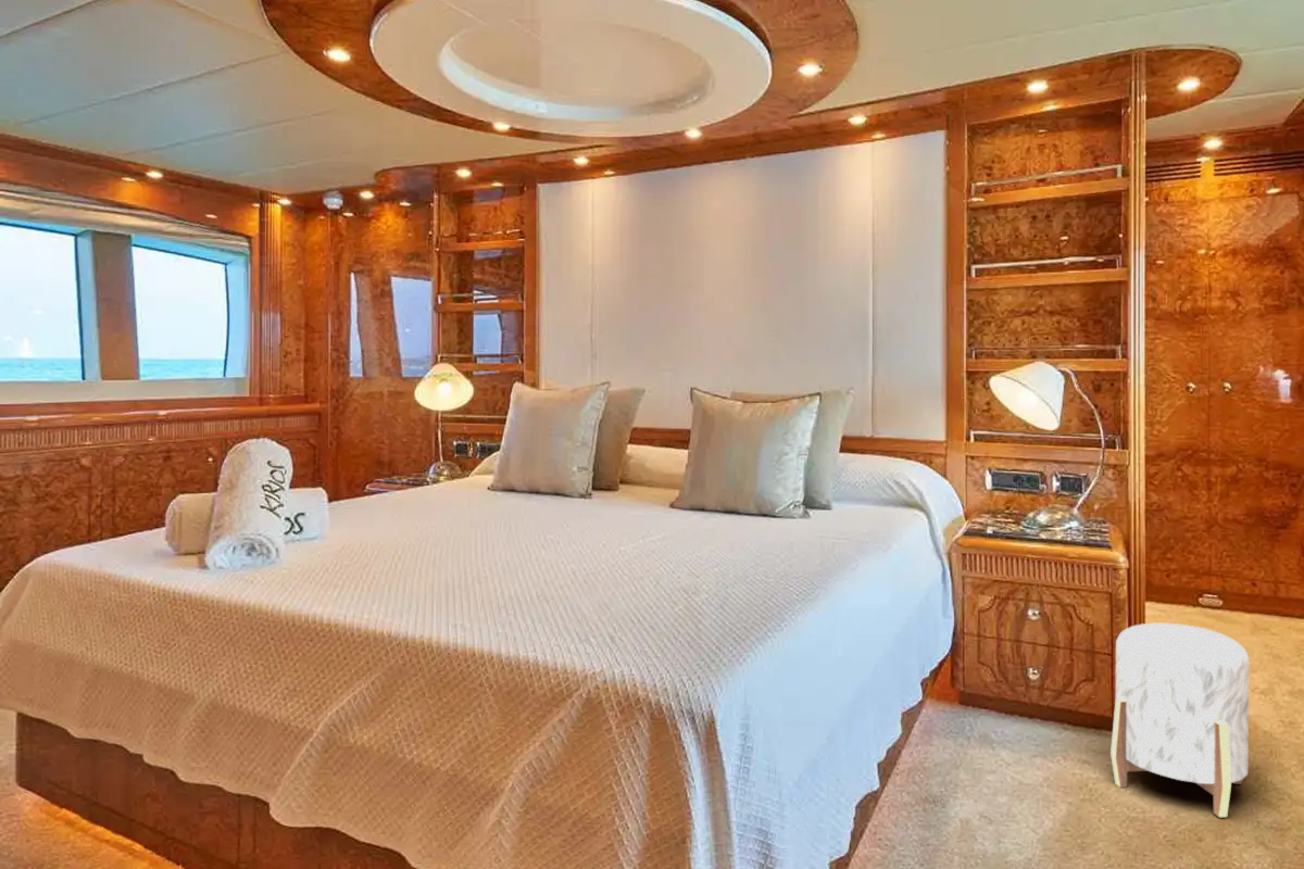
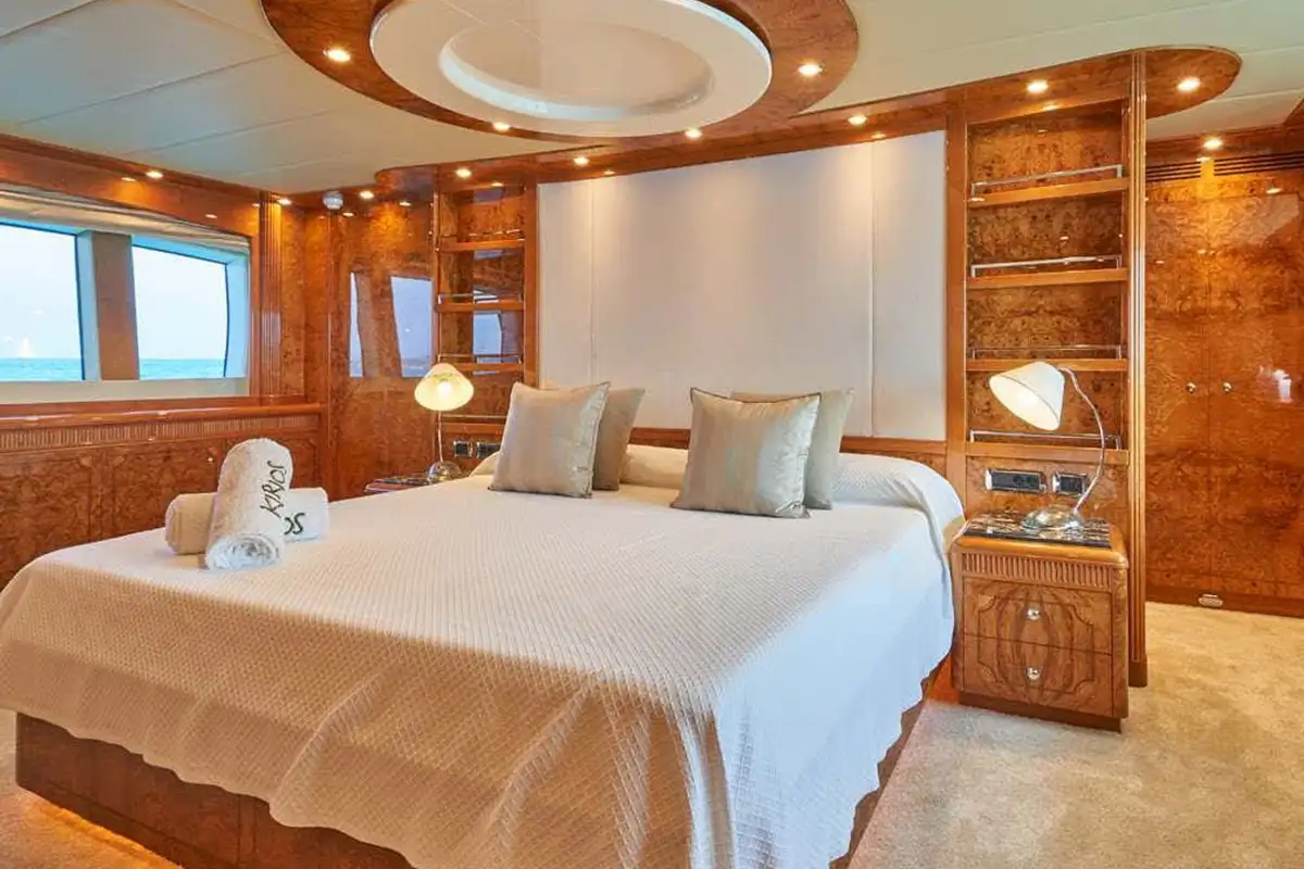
- stool [1109,622,1250,818]
